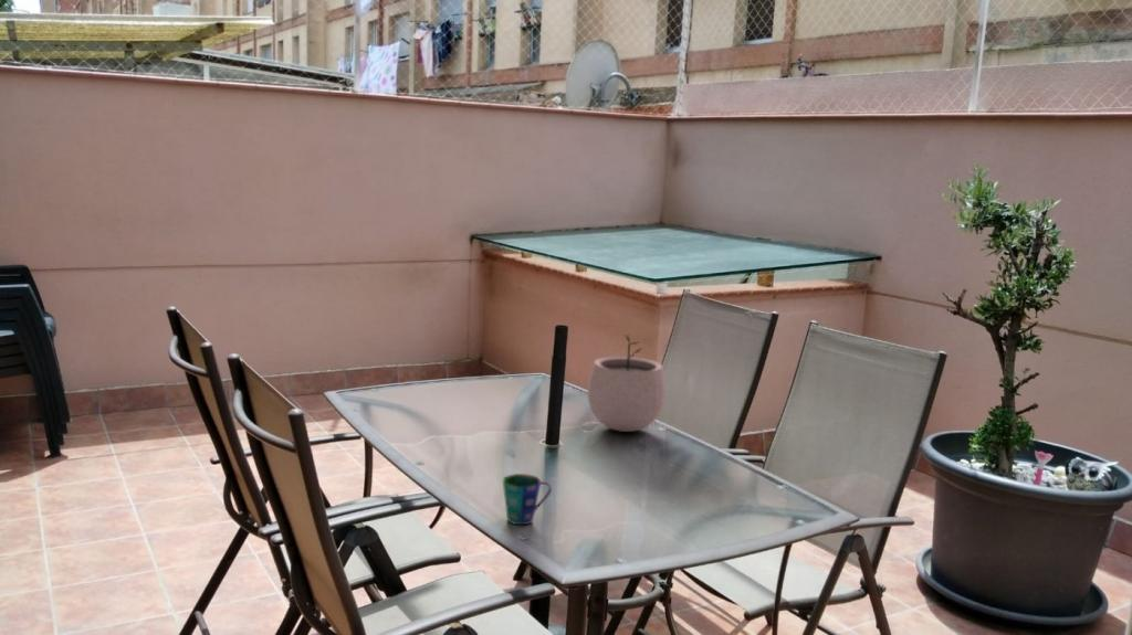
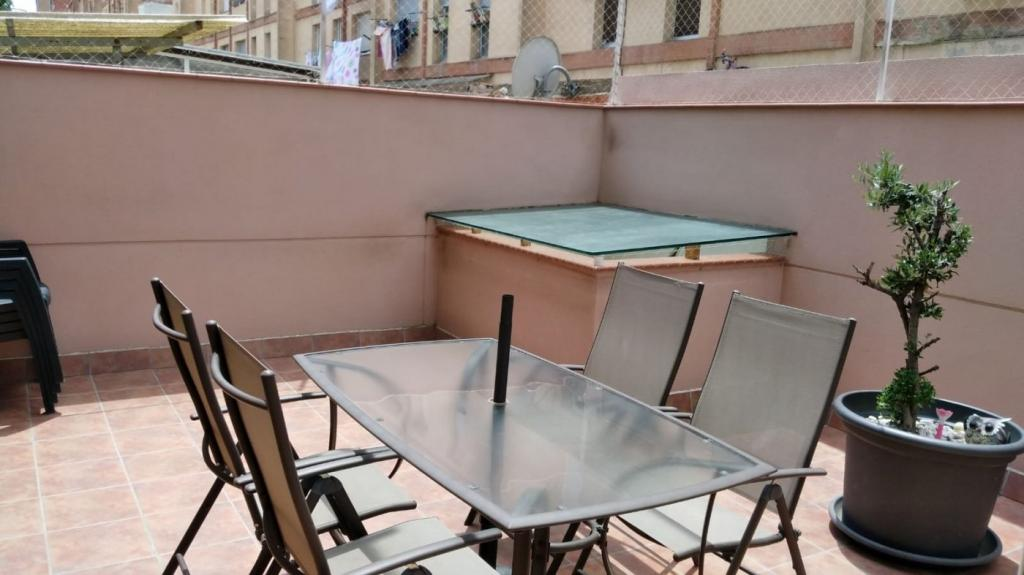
- cup [502,473,553,526]
- plant pot [586,335,667,433]
